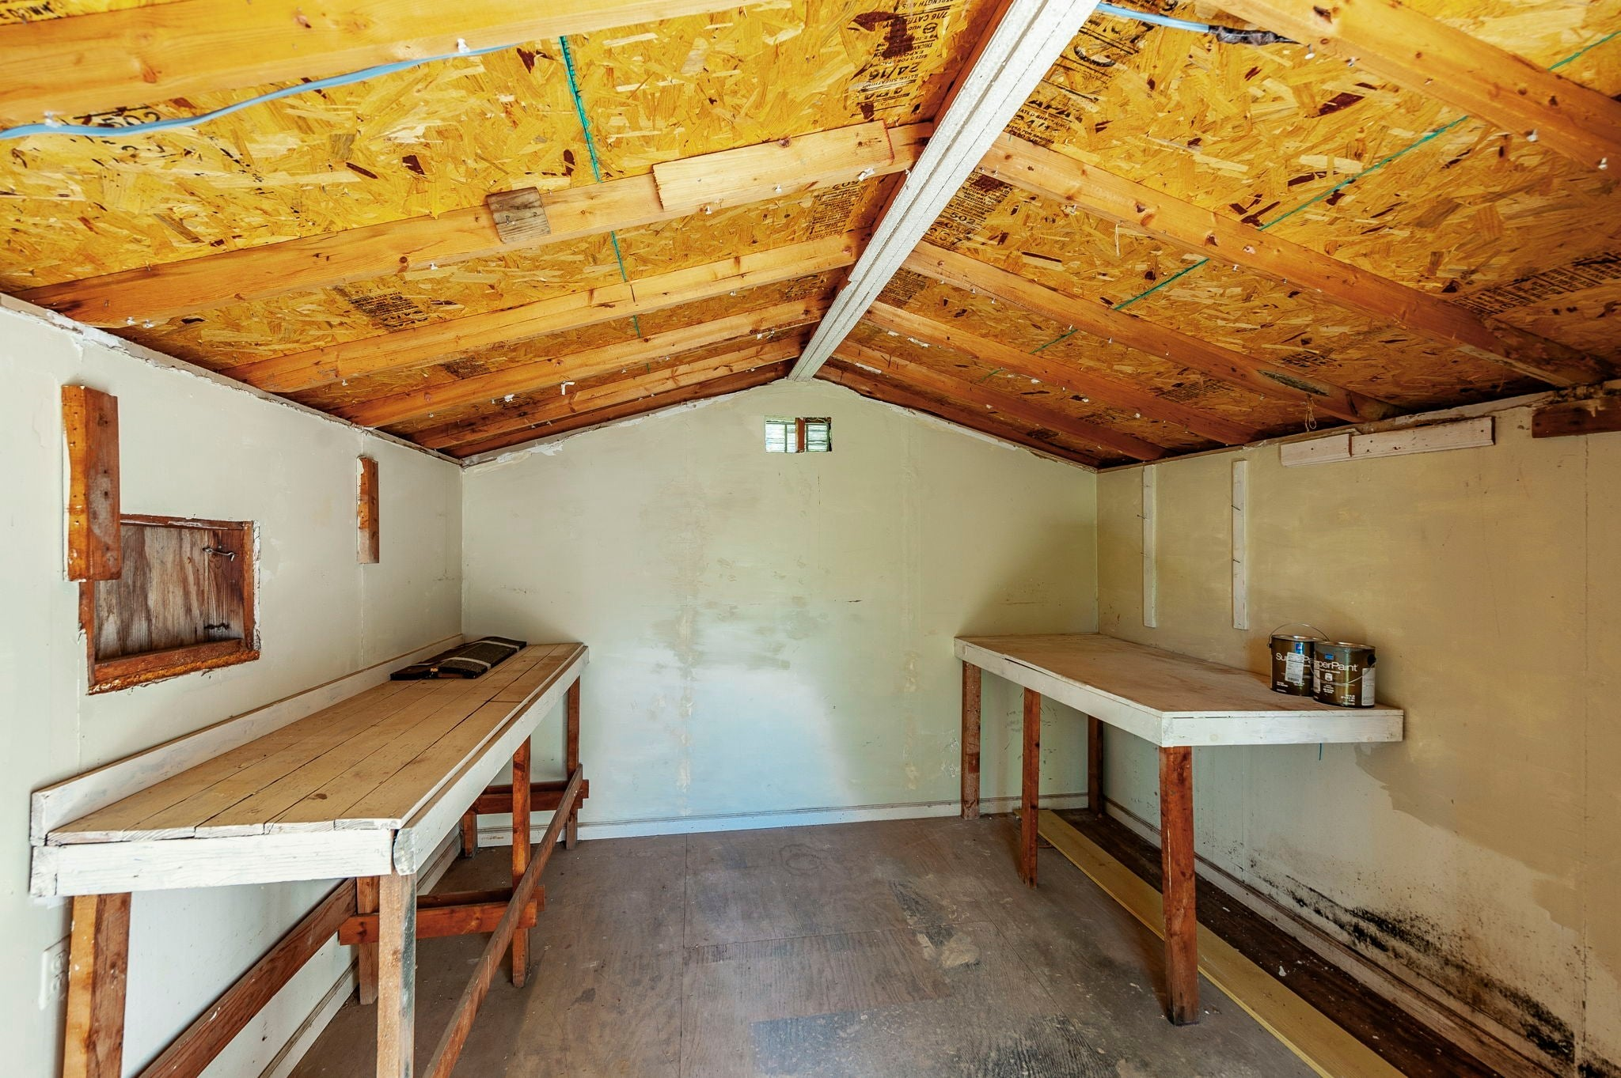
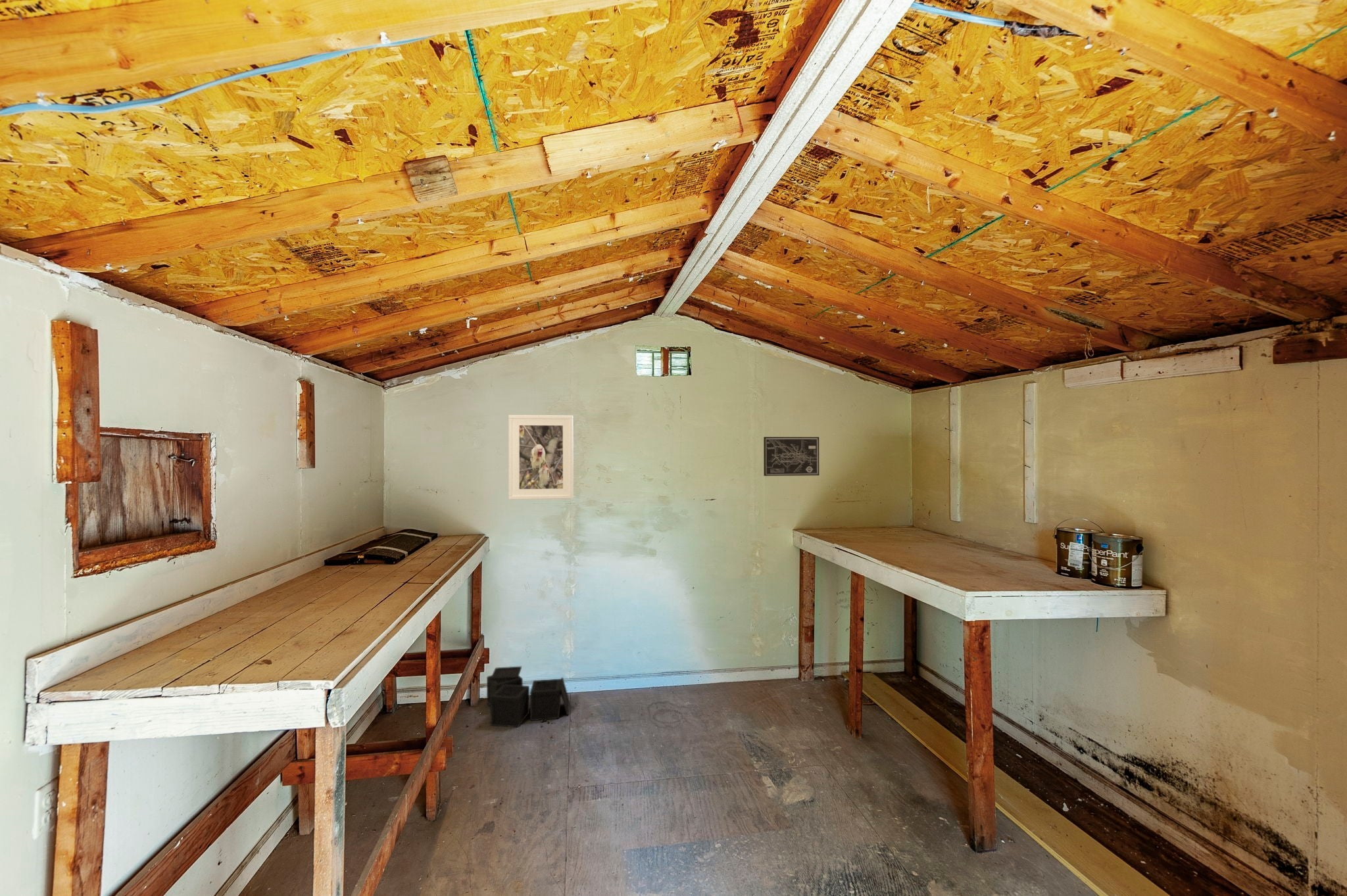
+ wall art [763,436,820,477]
+ storage bin [486,666,570,728]
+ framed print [508,414,574,500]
